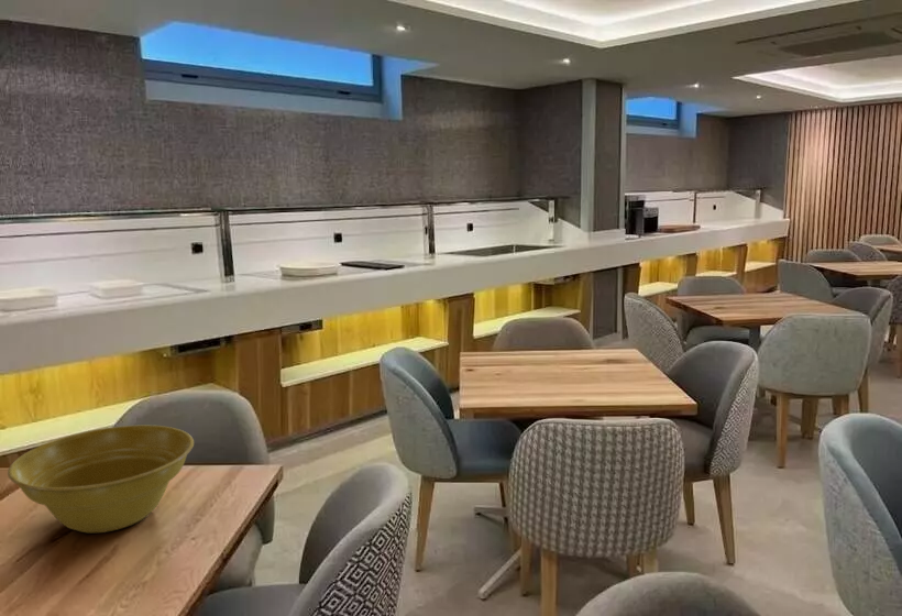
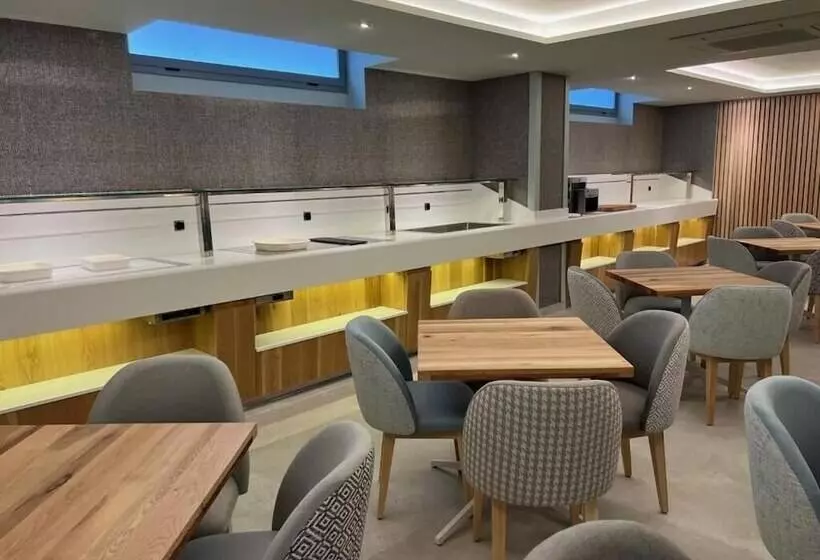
- planter bowl [7,425,195,534]
